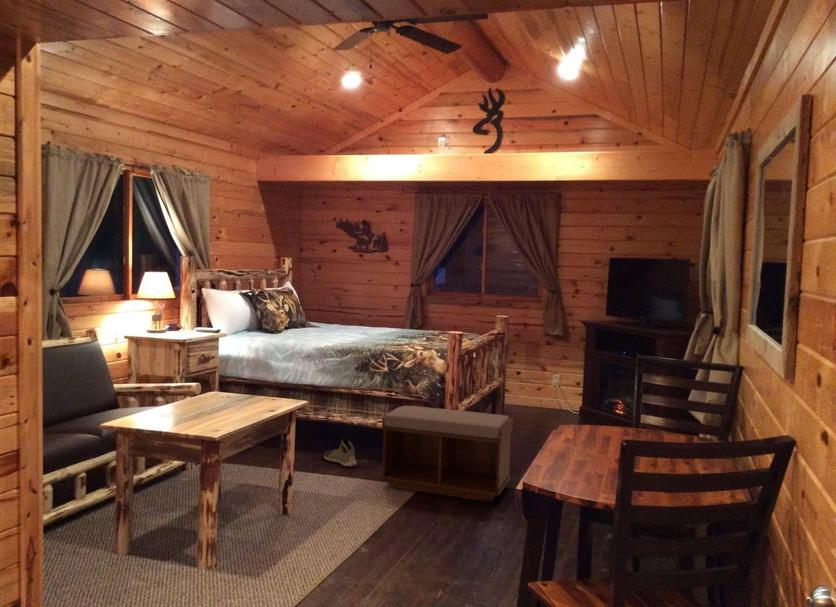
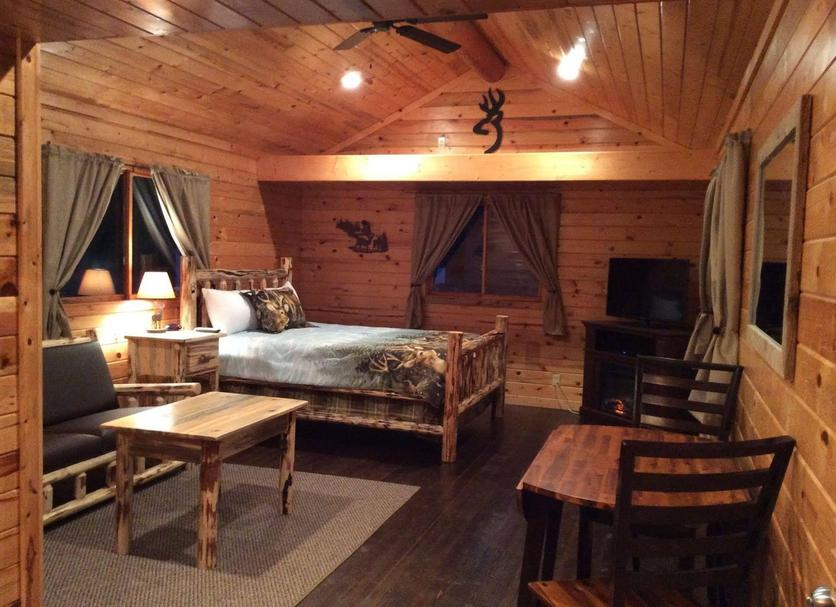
- bench [379,405,514,503]
- sneaker [323,437,357,468]
